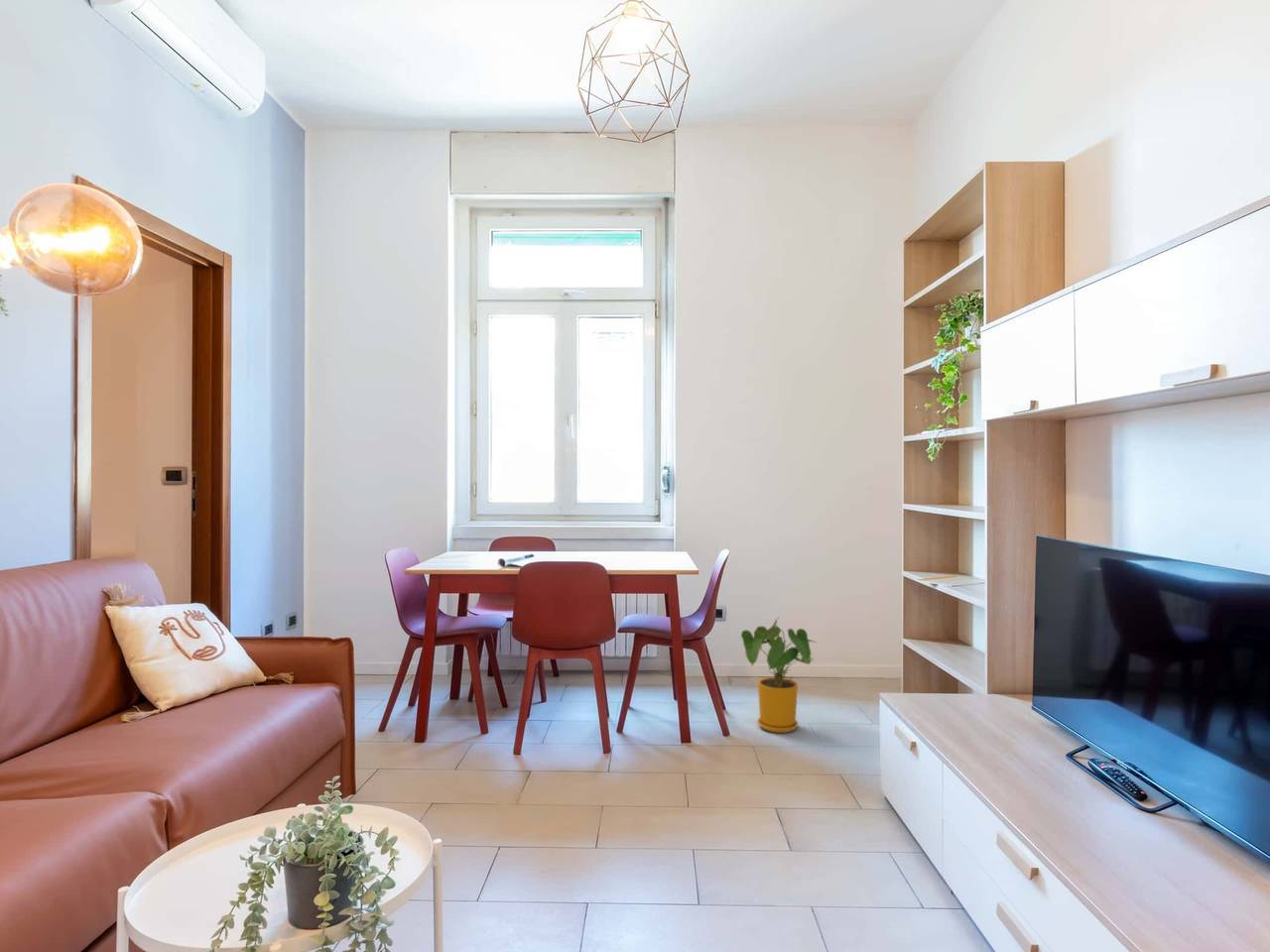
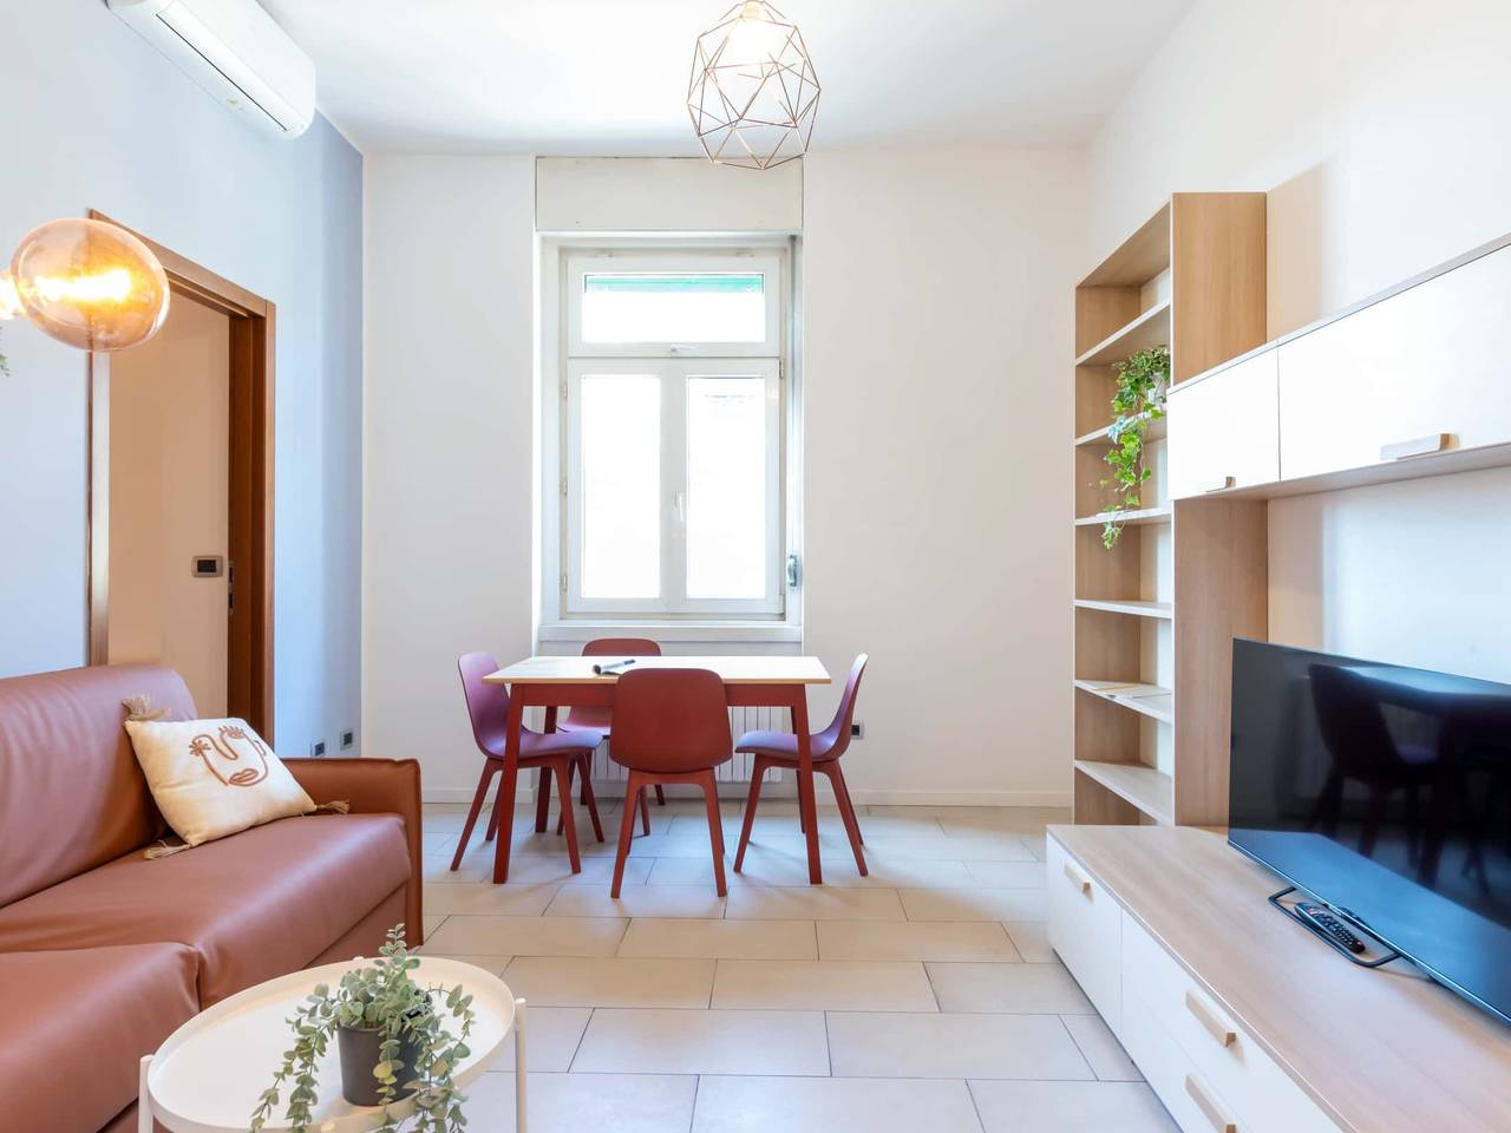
- house plant [740,616,818,734]
